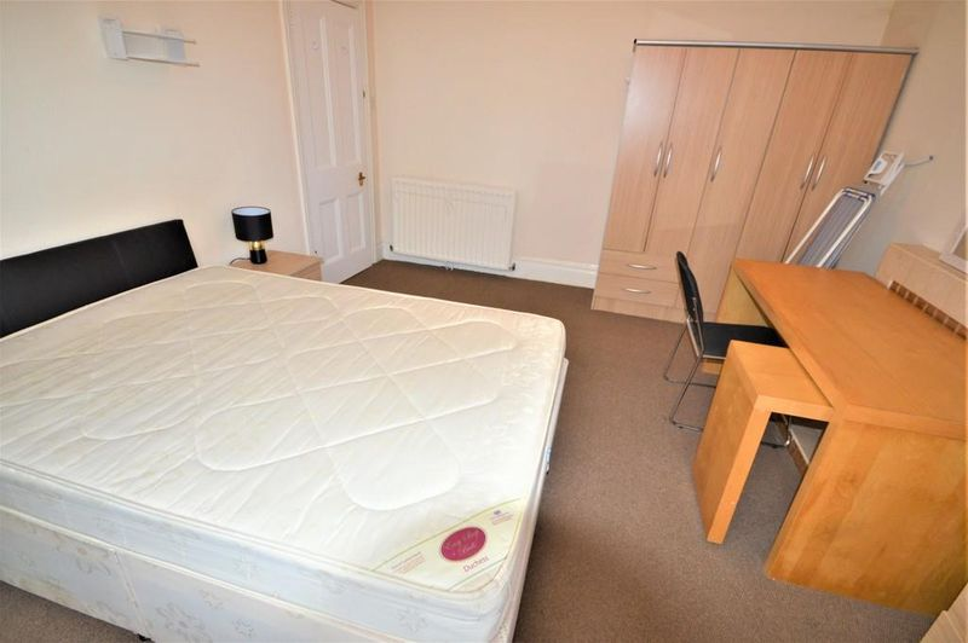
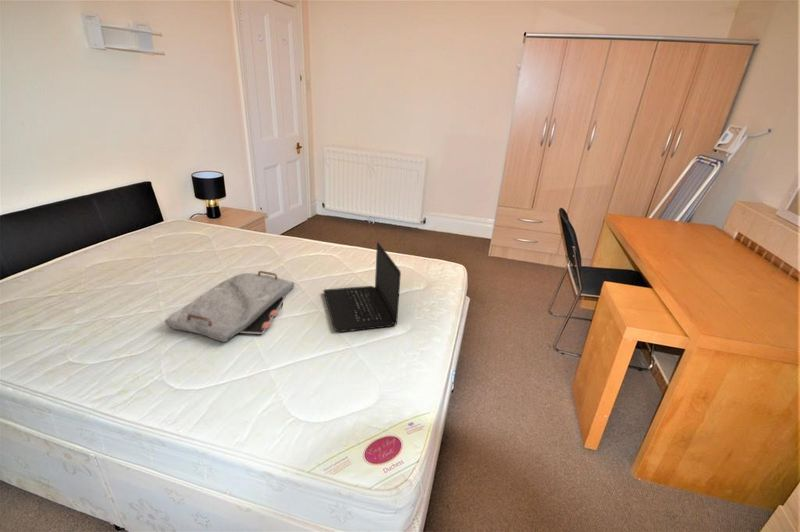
+ serving tray [164,270,296,343]
+ laptop [322,241,402,333]
